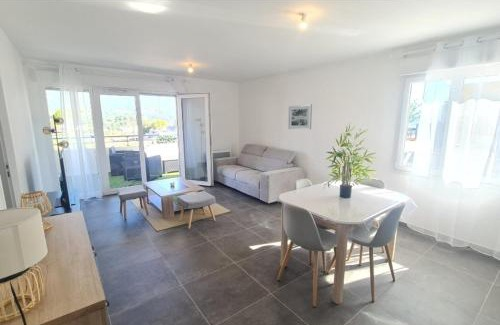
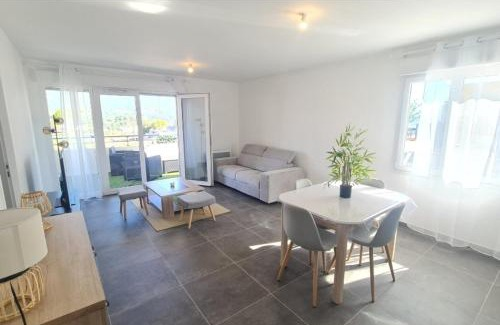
- wall art [287,103,313,130]
